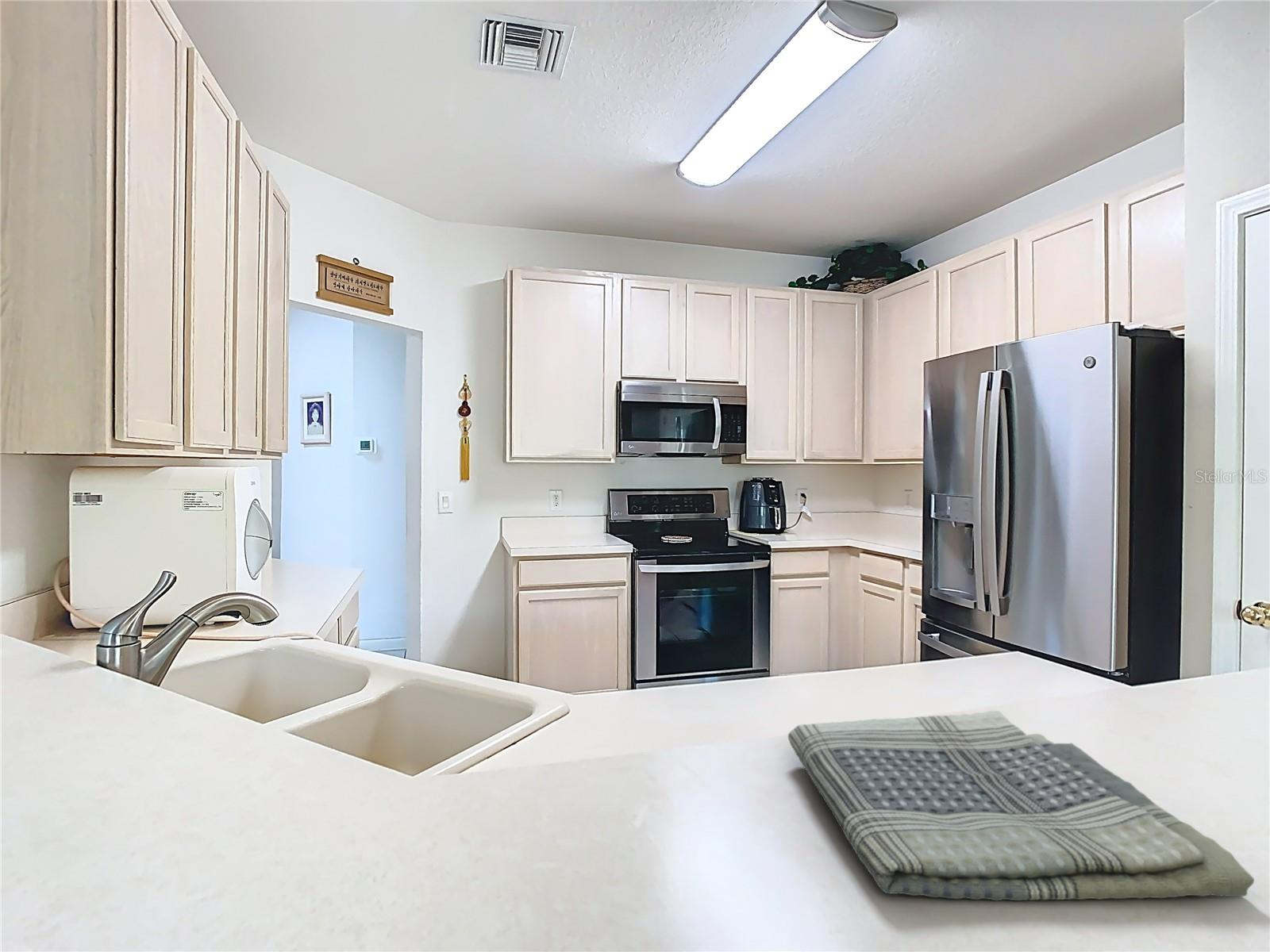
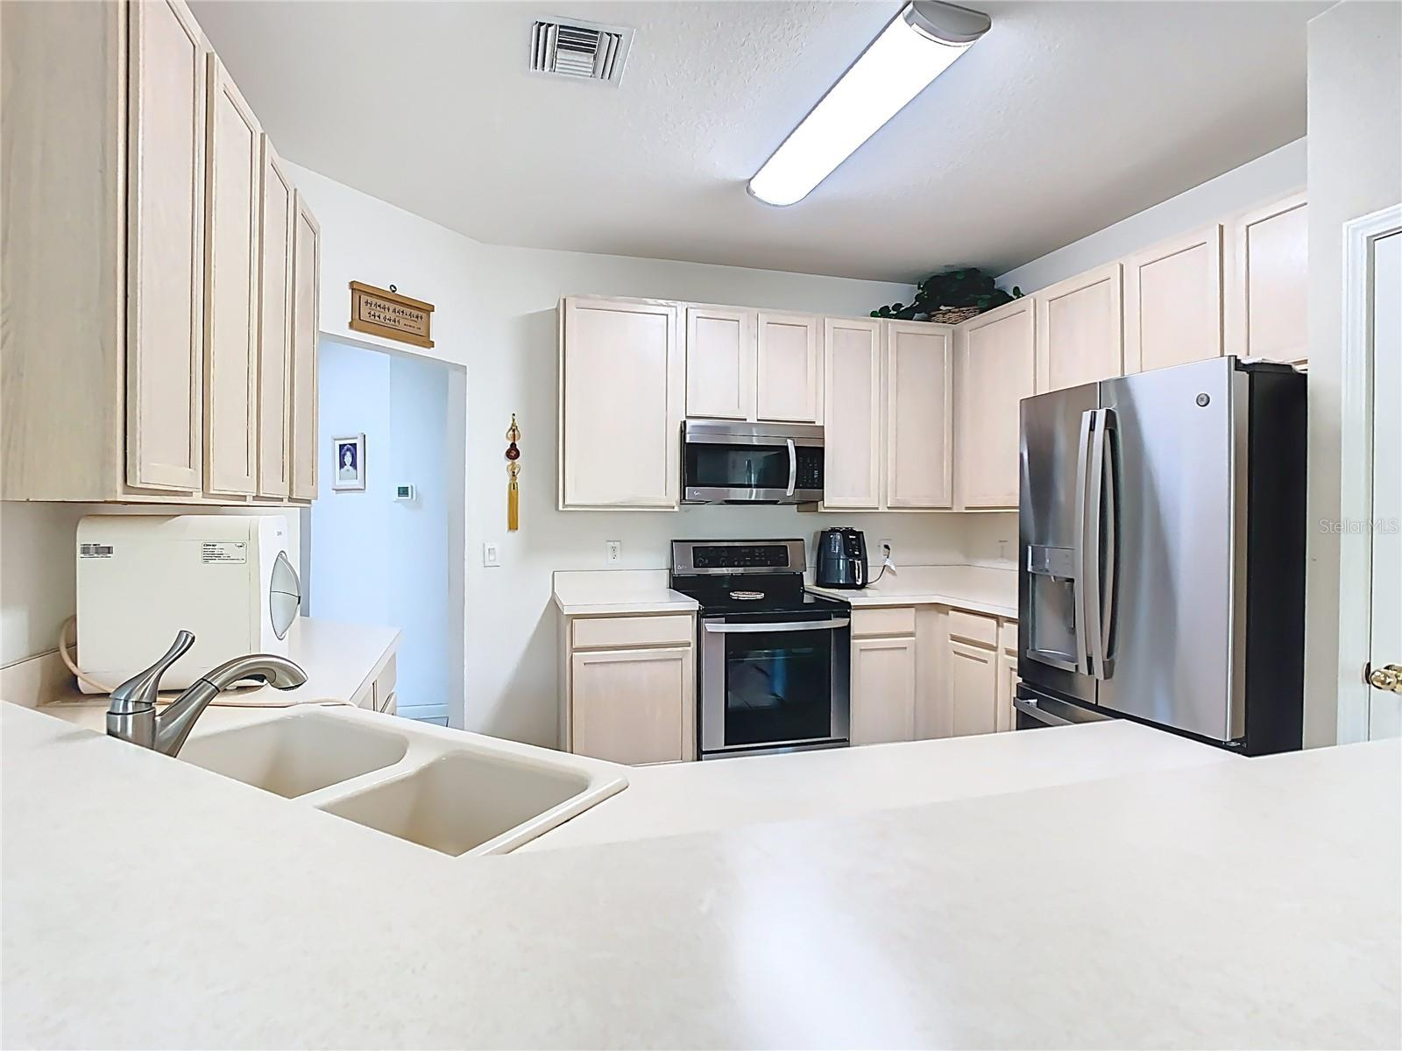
- dish towel [787,710,1255,901]
